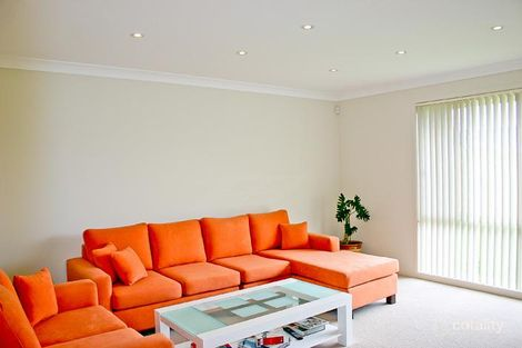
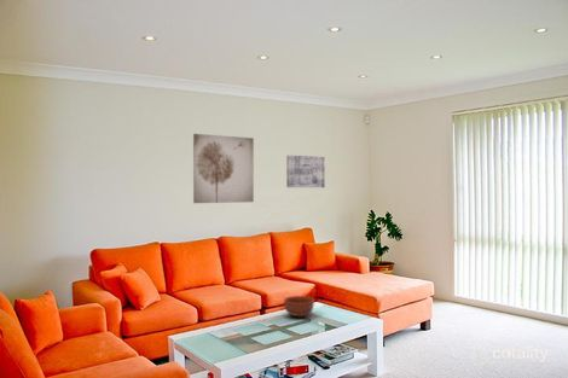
+ bowl [283,295,315,318]
+ wall art [192,133,255,204]
+ wall art [285,155,326,188]
